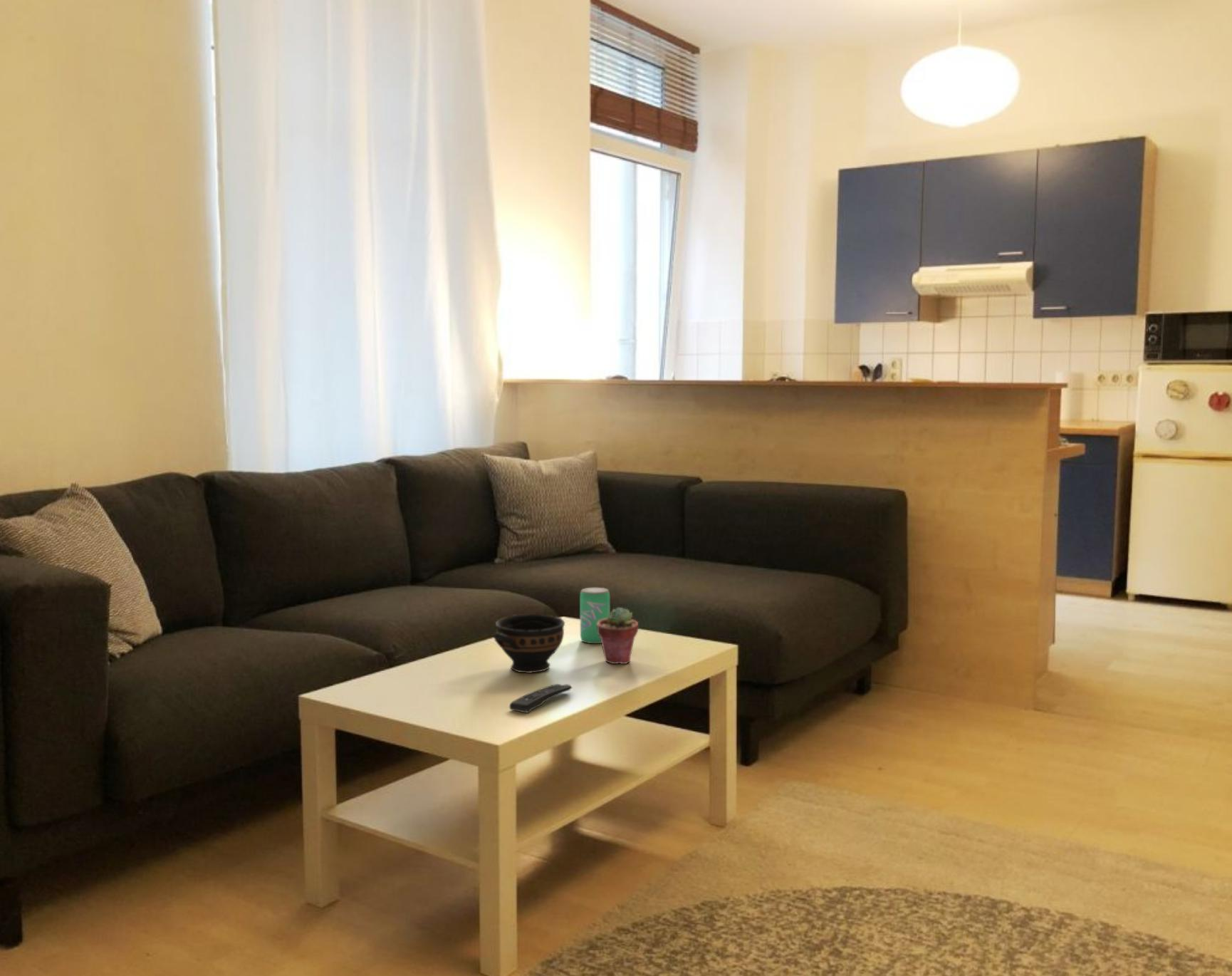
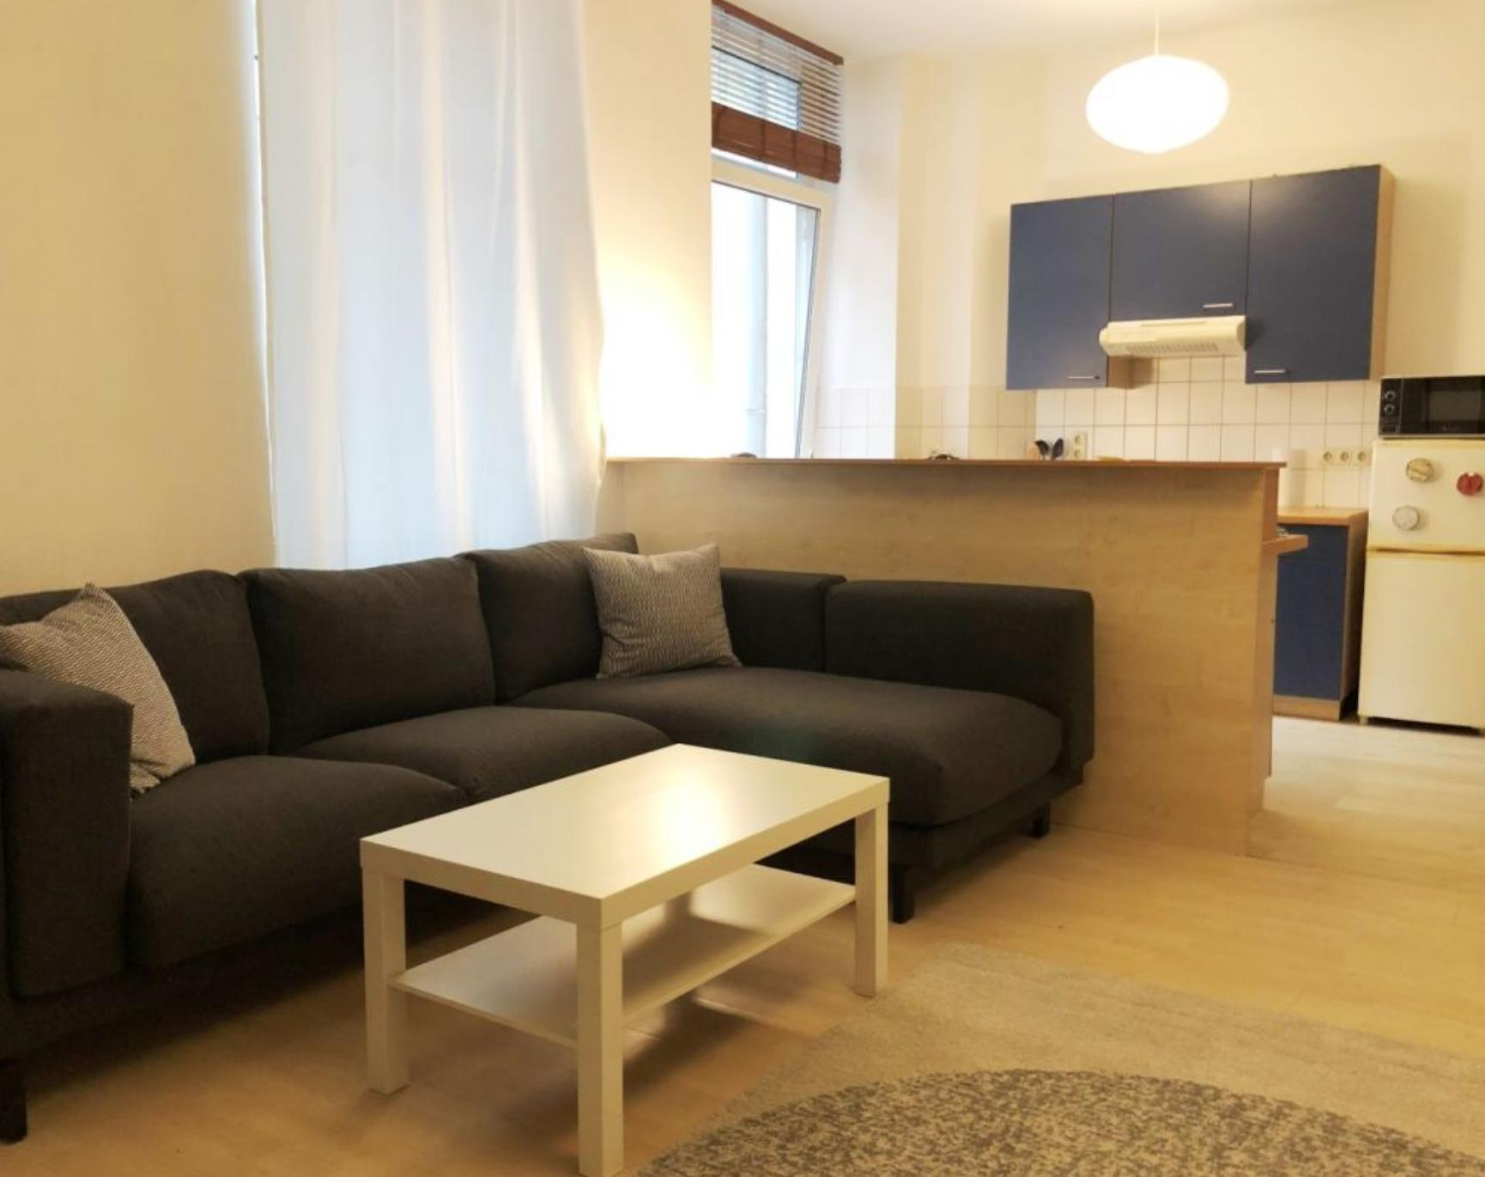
- beverage can [580,587,610,644]
- remote control [508,683,573,714]
- bowl [492,613,565,674]
- potted succulent [597,606,640,665]
